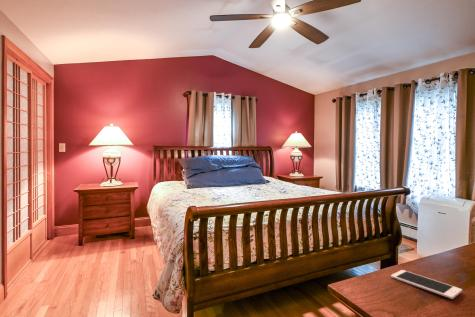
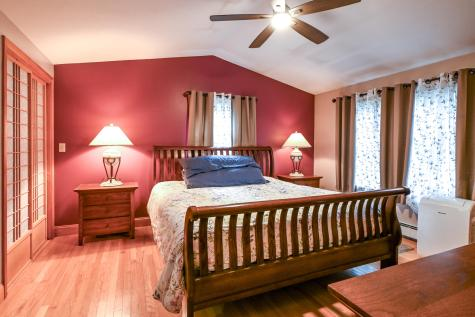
- cell phone [390,269,463,300]
